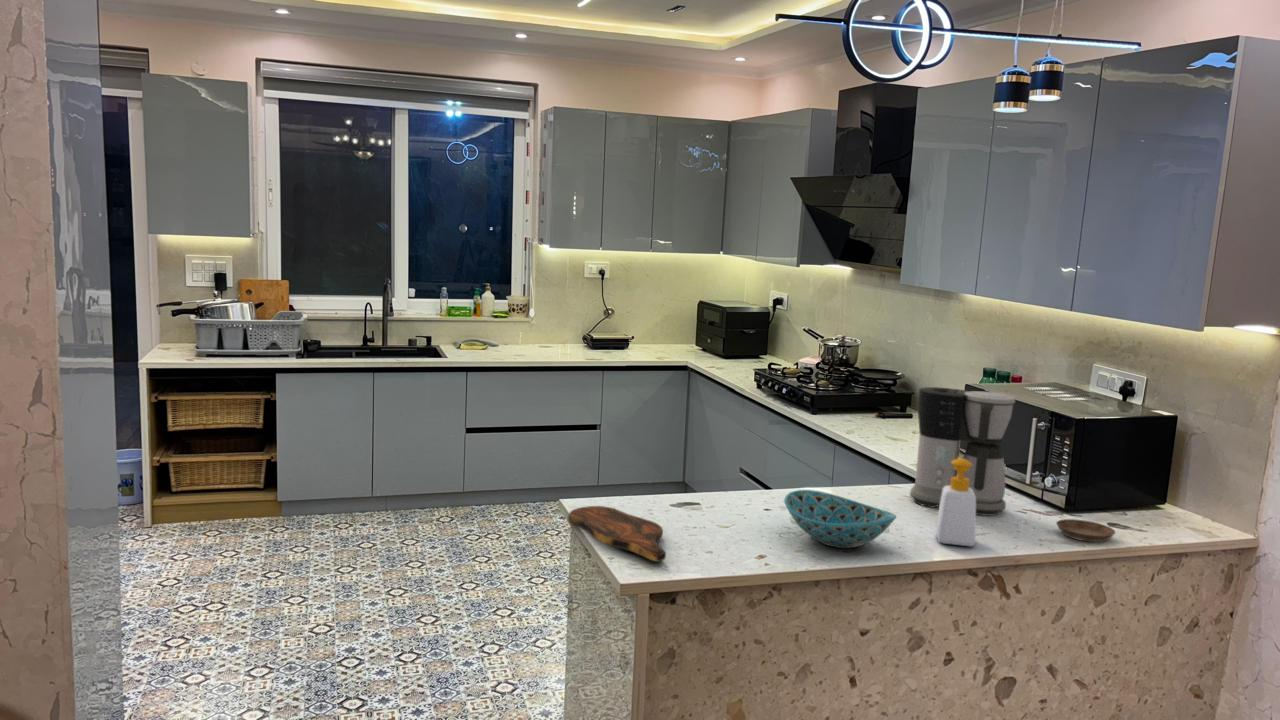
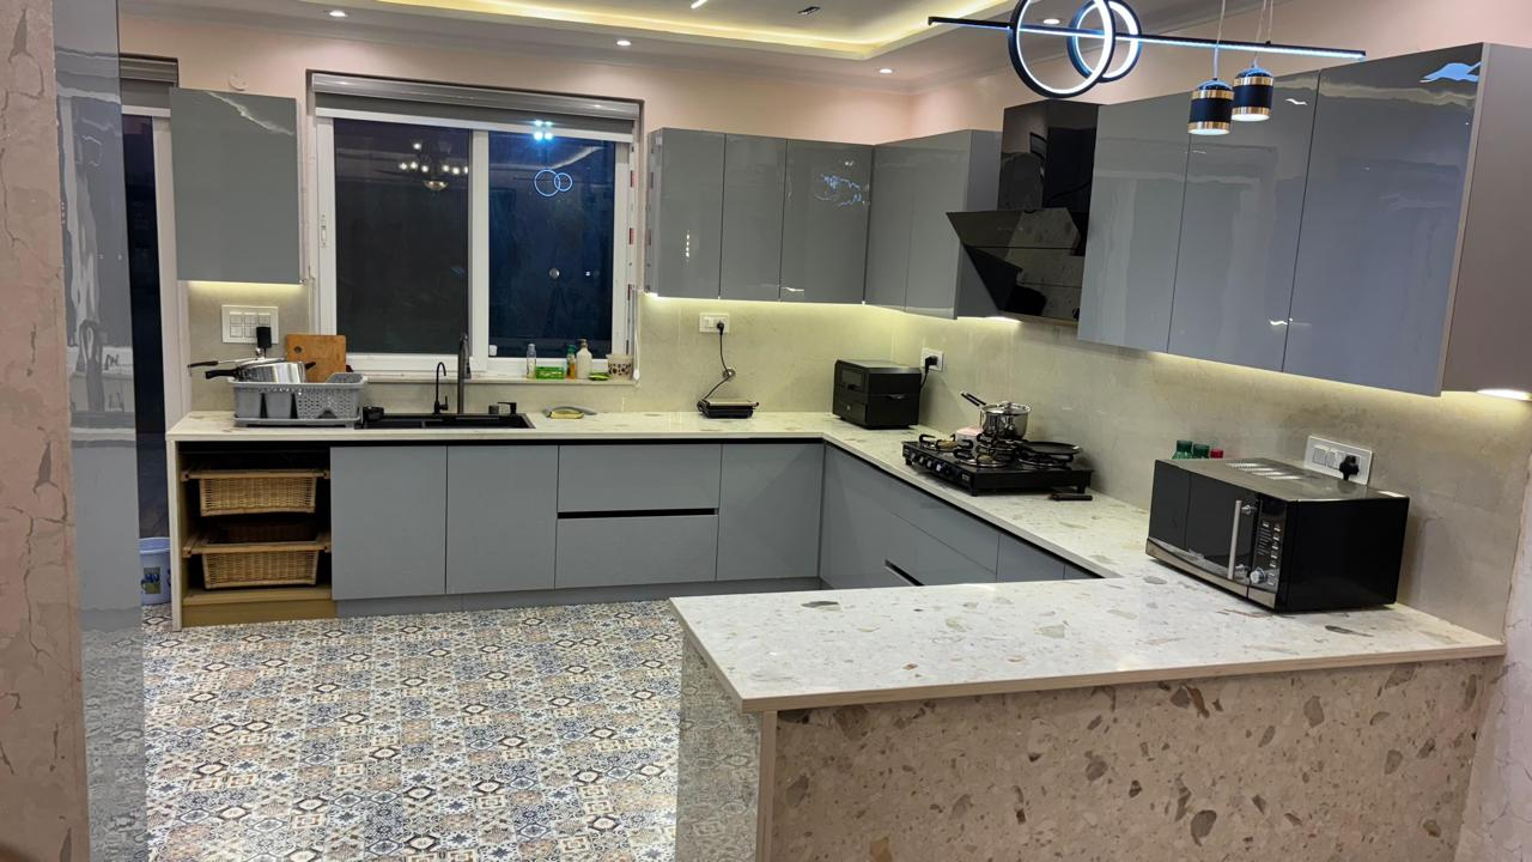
- soap bottle [934,456,977,547]
- saucer [1055,518,1116,543]
- cutting board [568,505,667,563]
- bowl [783,489,898,549]
- coffee maker [909,386,1017,517]
